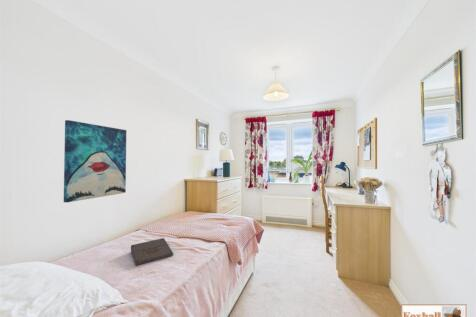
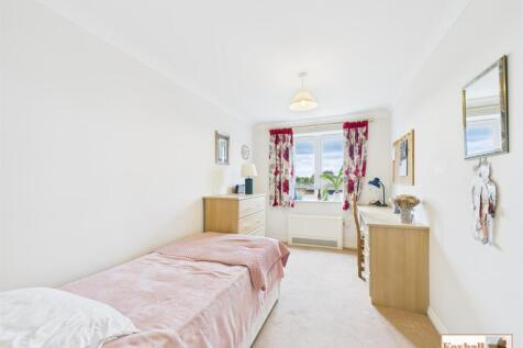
- pizza box [130,237,174,267]
- wall art [63,119,127,204]
